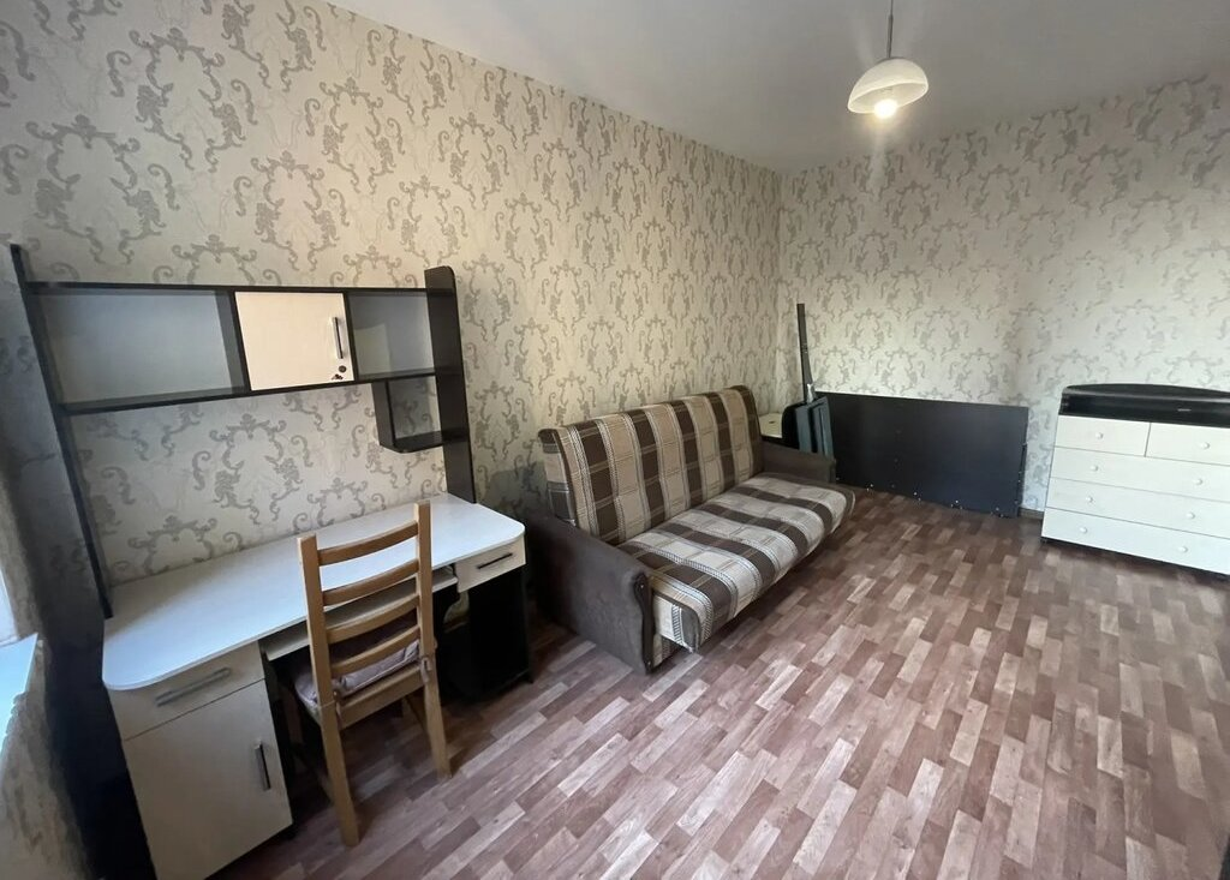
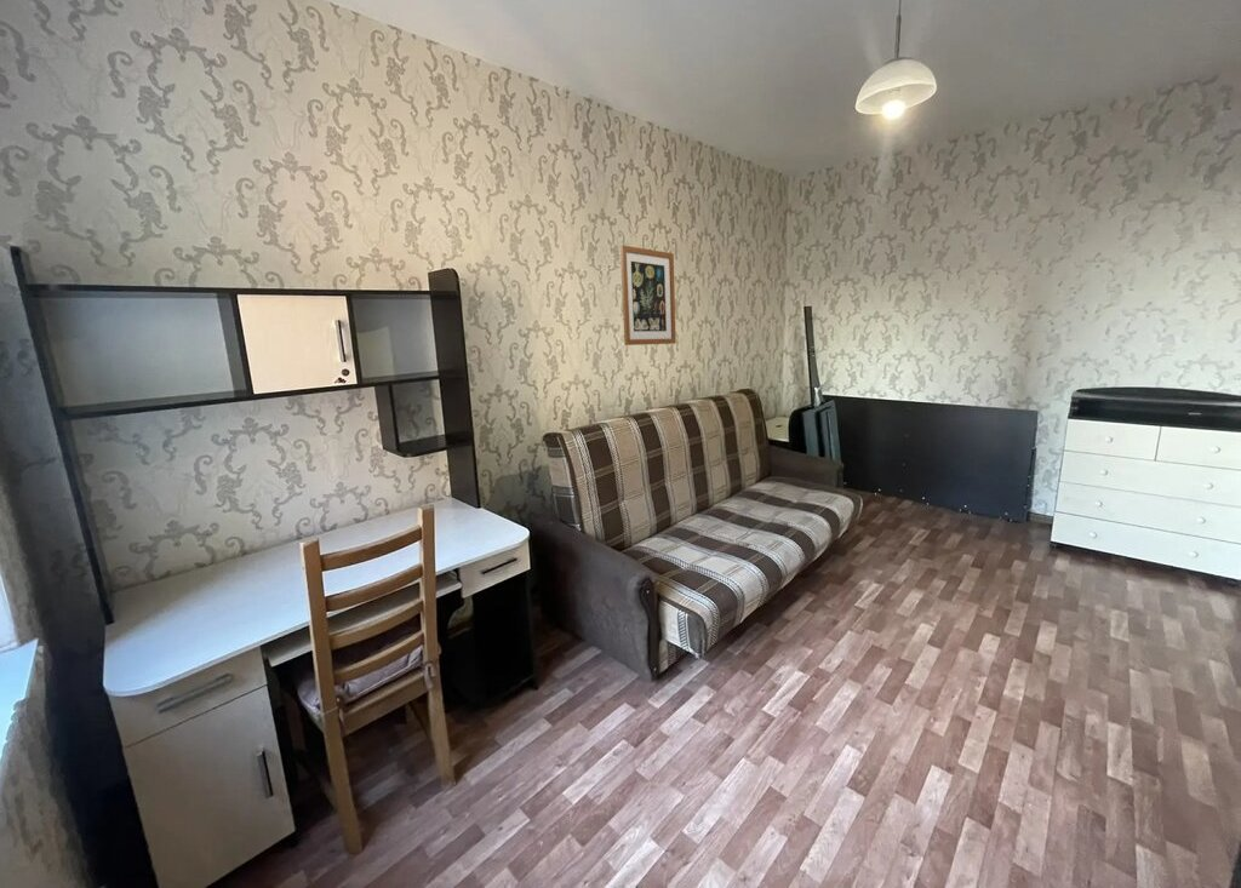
+ wall art [619,245,677,346]
